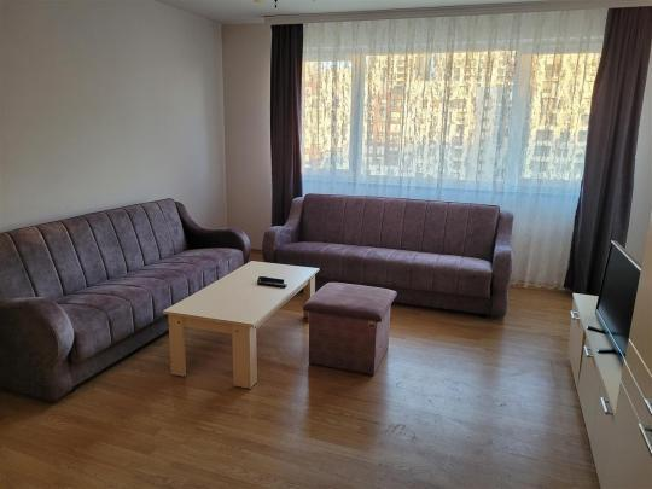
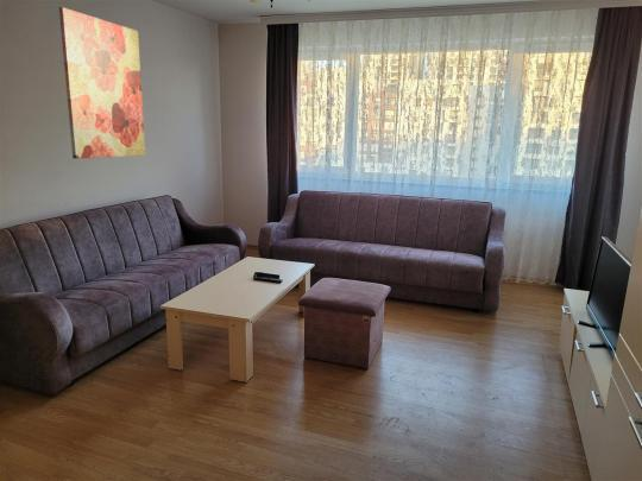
+ wall art [58,6,146,160]
